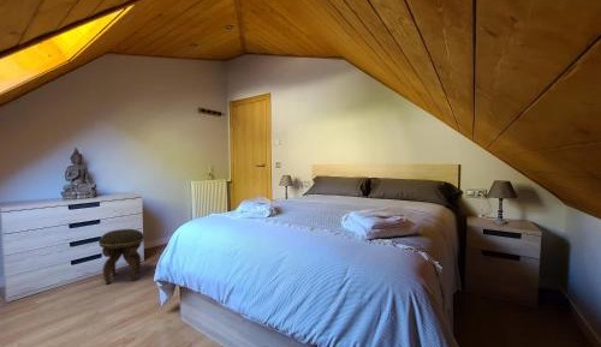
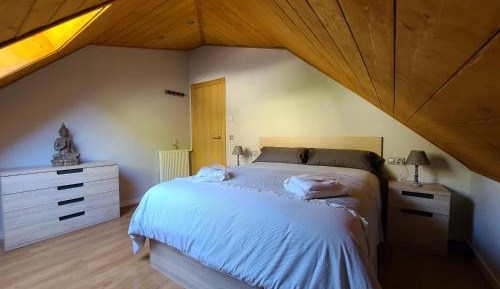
- footstool [97,228,145,286]
